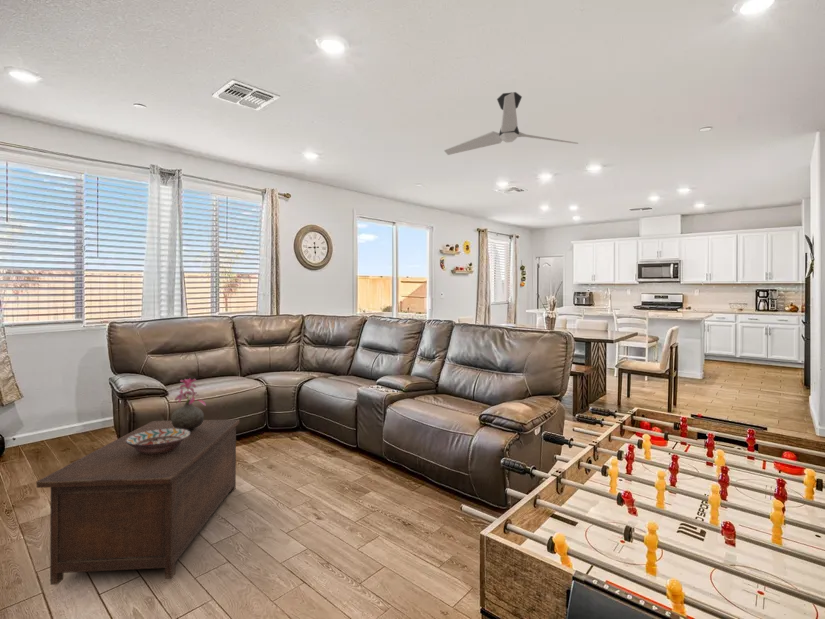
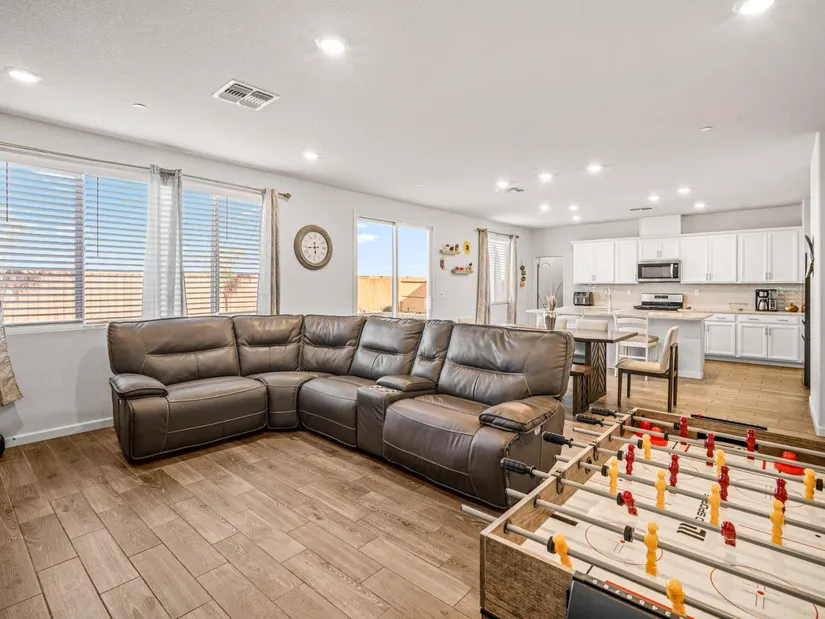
- vase [170,377,207,431]
- ceiling fan [443,91,579,156]
- cabinet [35,418,241,586]
- decorative bowl [126,428,190,454]
